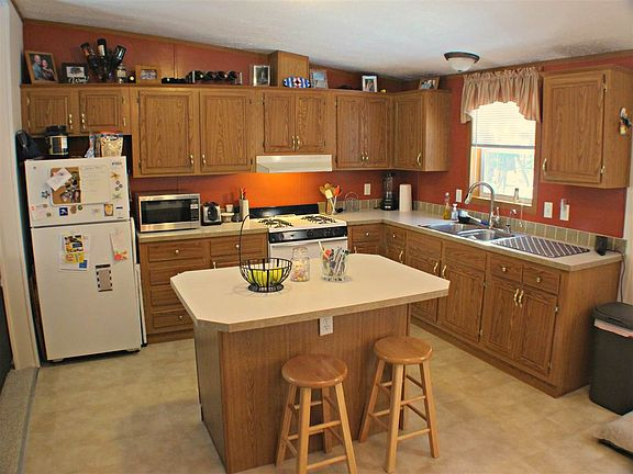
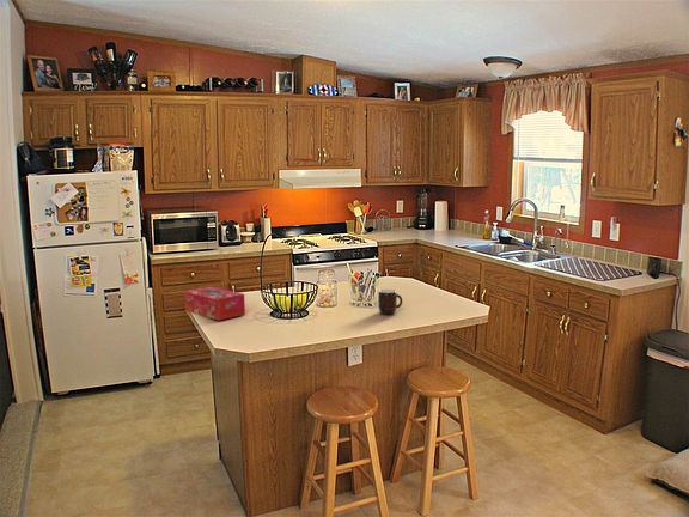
+ tissue box [183,286,246,322]
+ mug [377,288,403,316]
